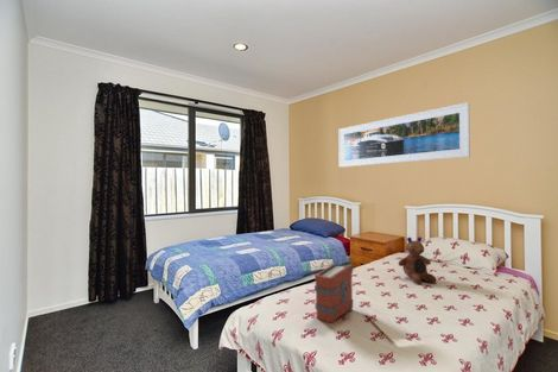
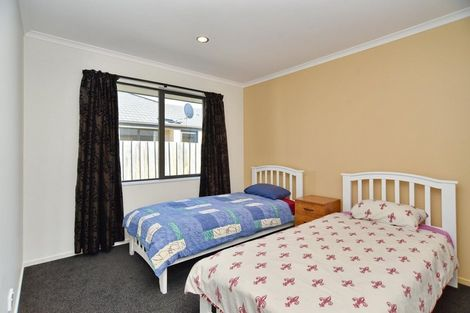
- book [313,261,354,324]
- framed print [337,101,471,169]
- toy [398,235,437,285]
